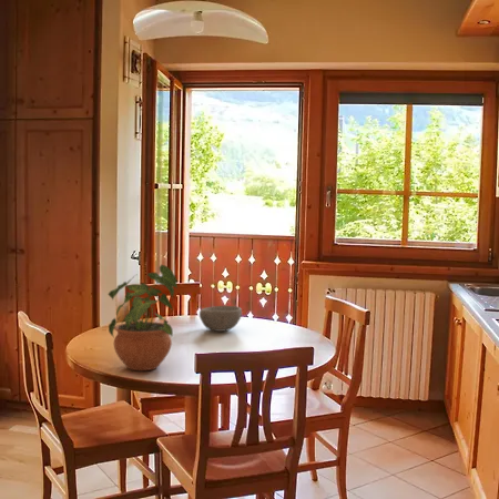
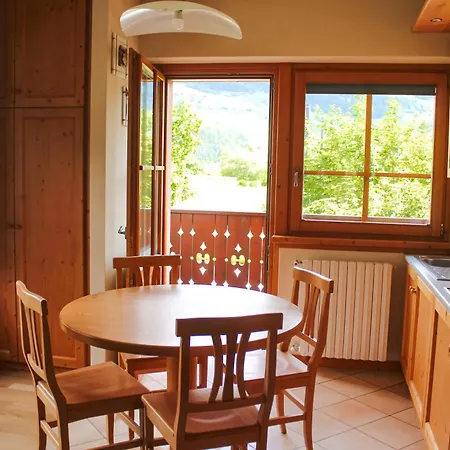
- potted plant [106,264,179,371]
- bowl [198,305,243,333]
